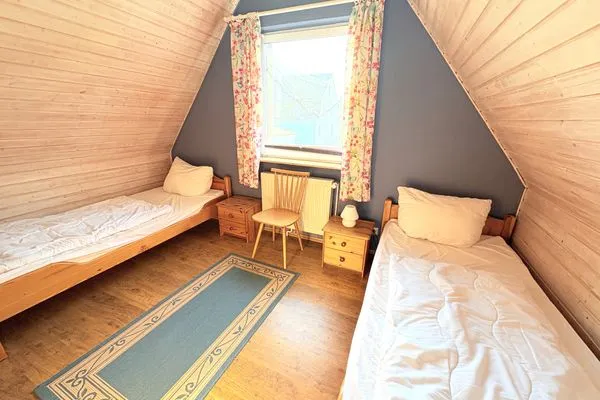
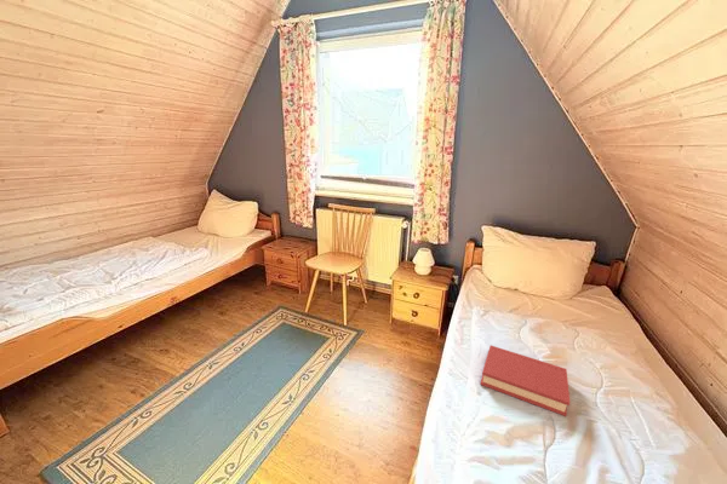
+ hardback book [479,345,571,417]
